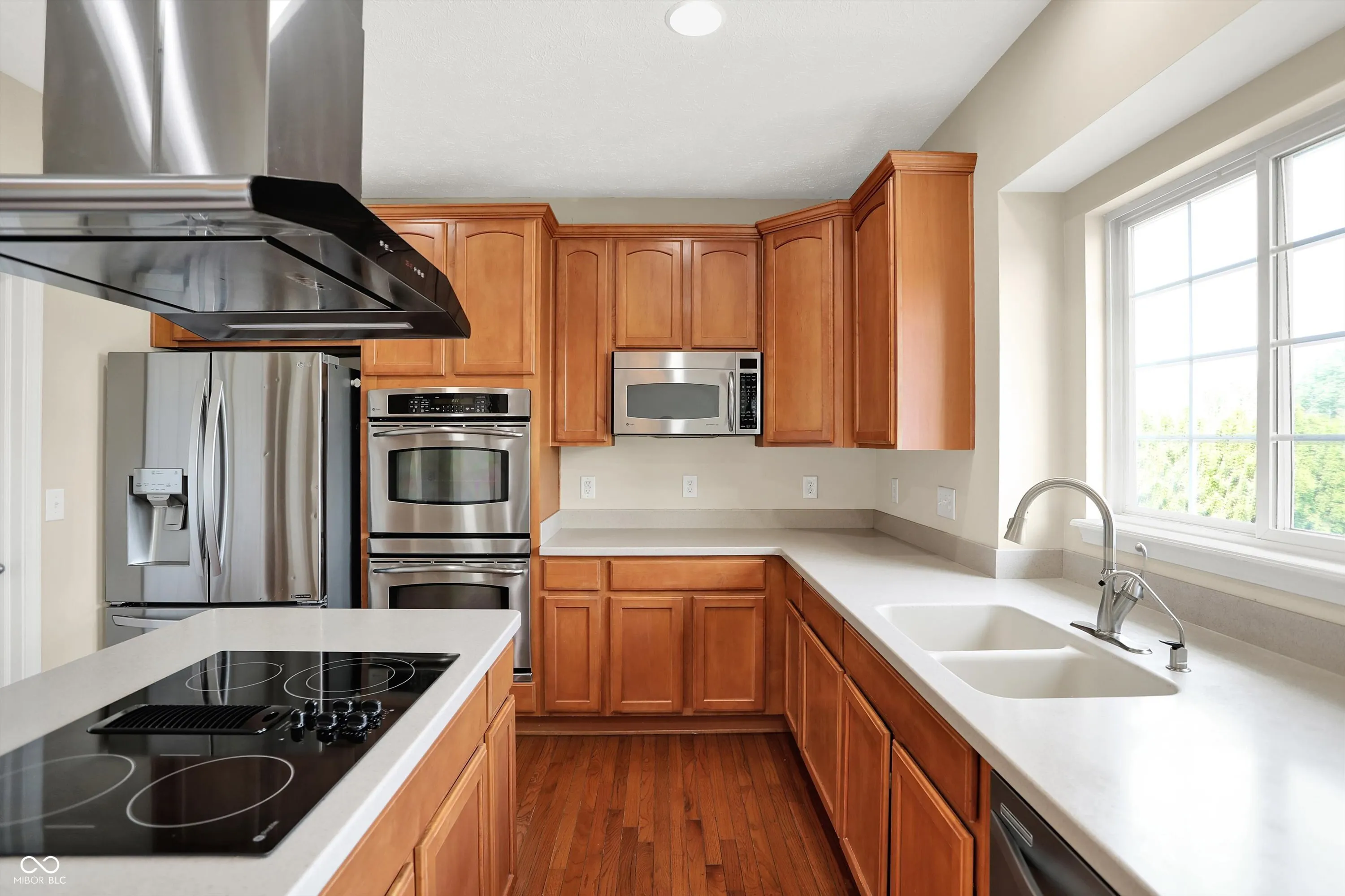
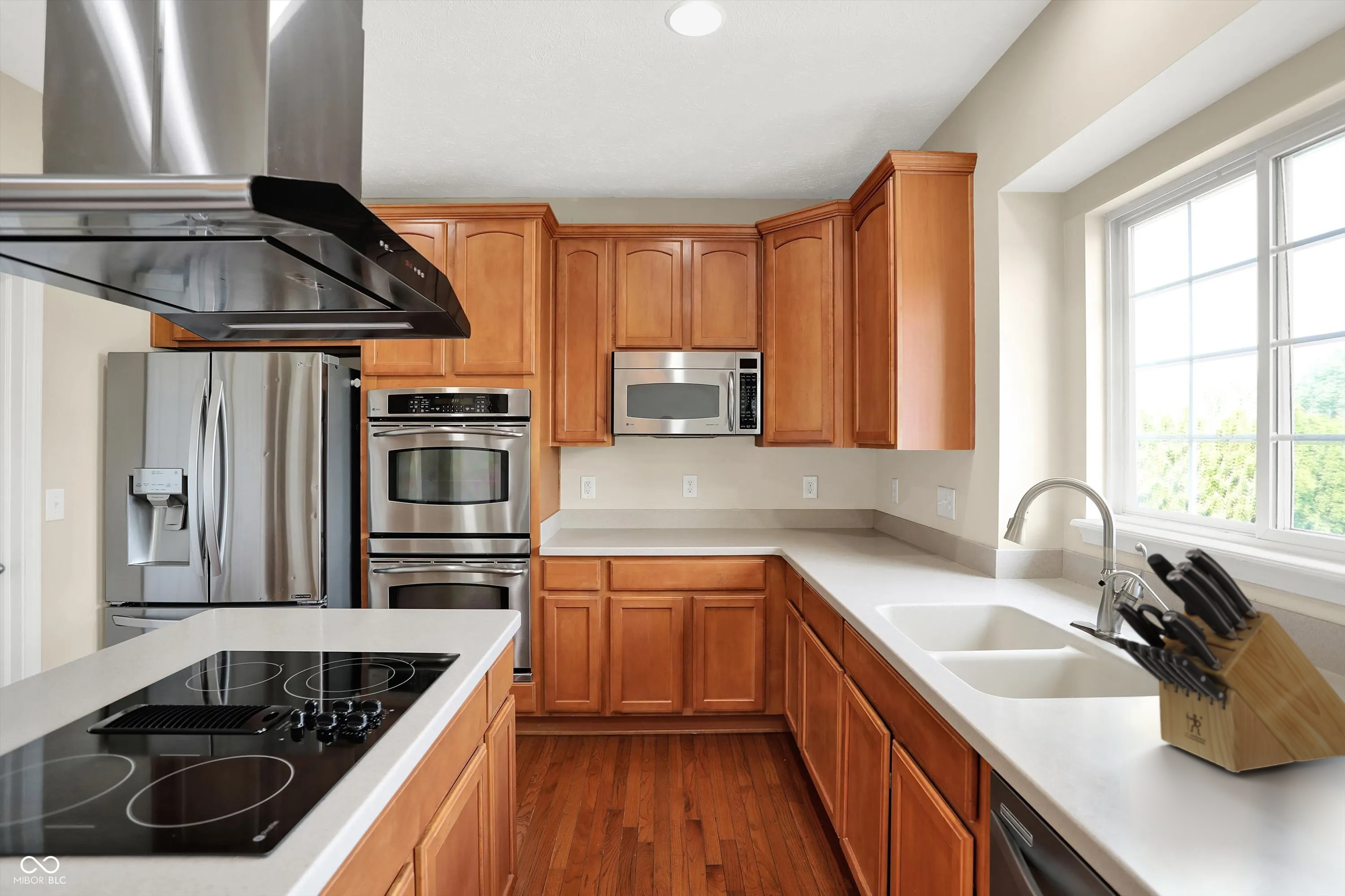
+ knife block [1112,547,1345,773]
